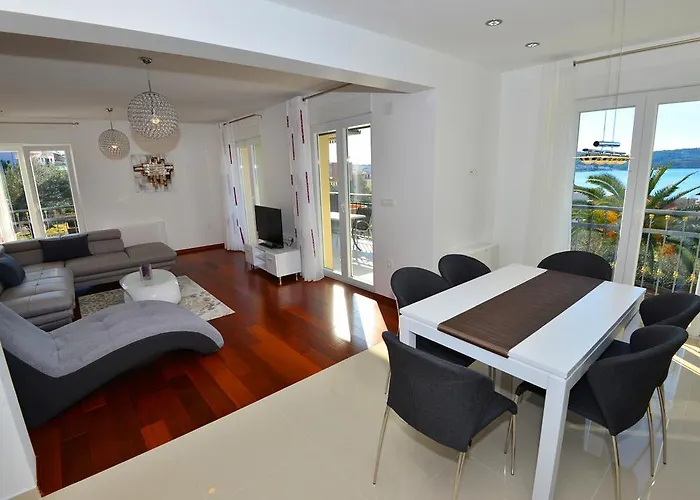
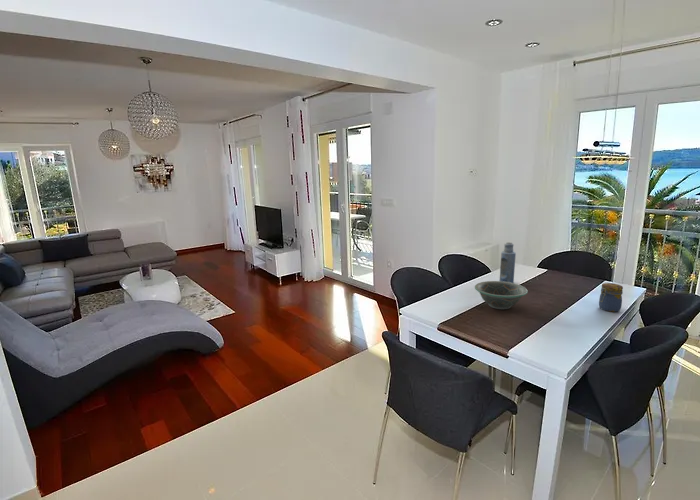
+ jar [598,282,624,313]
+ bottle [499,241,517,283]
+ decorative bowl [474,280,529,310]
